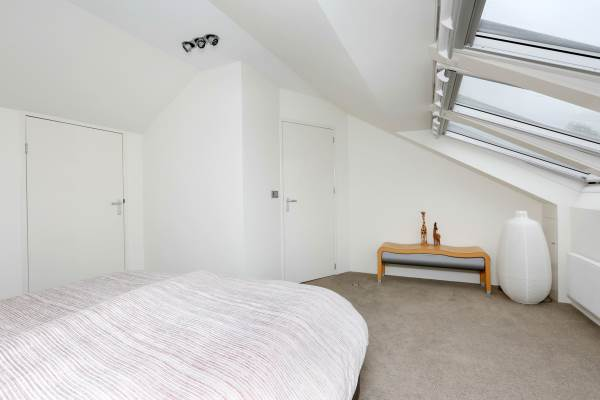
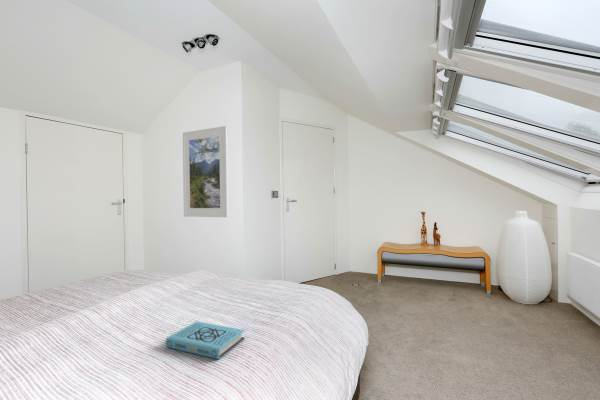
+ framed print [182,125,229,218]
+ book [165,320,246,360]
